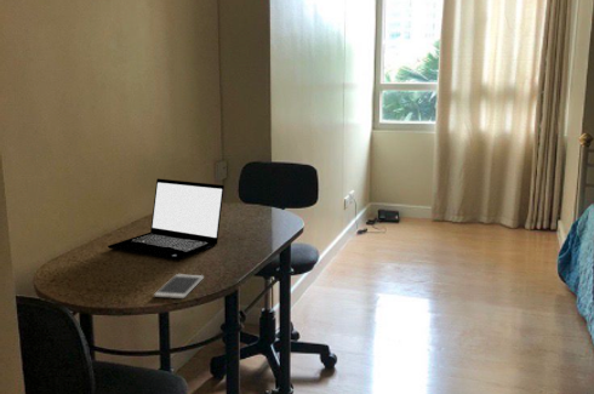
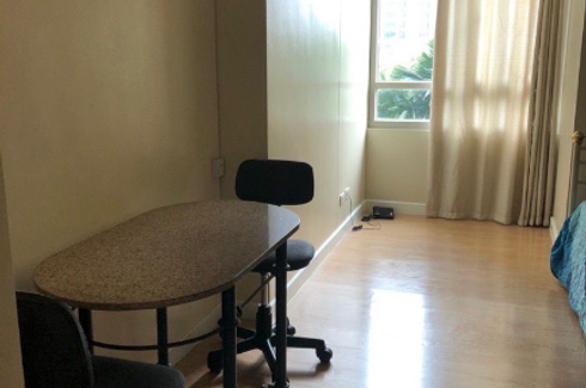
- smartphone [153,273,205,299]
- laptop computer [107,177,225,262]
